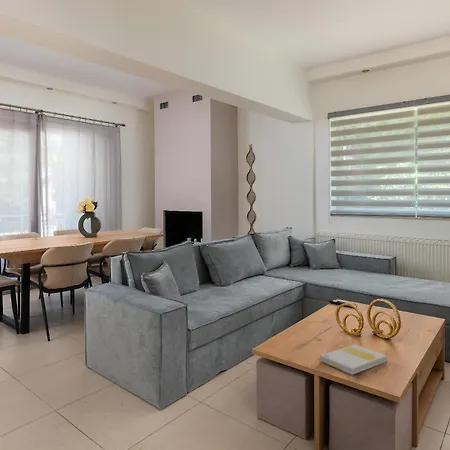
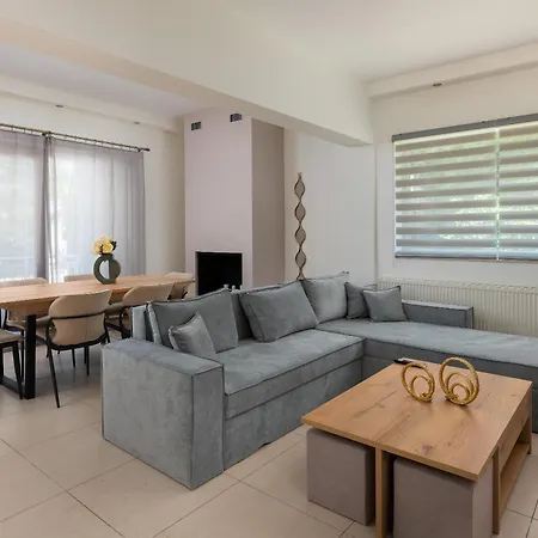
- book [319,344,388,376]
